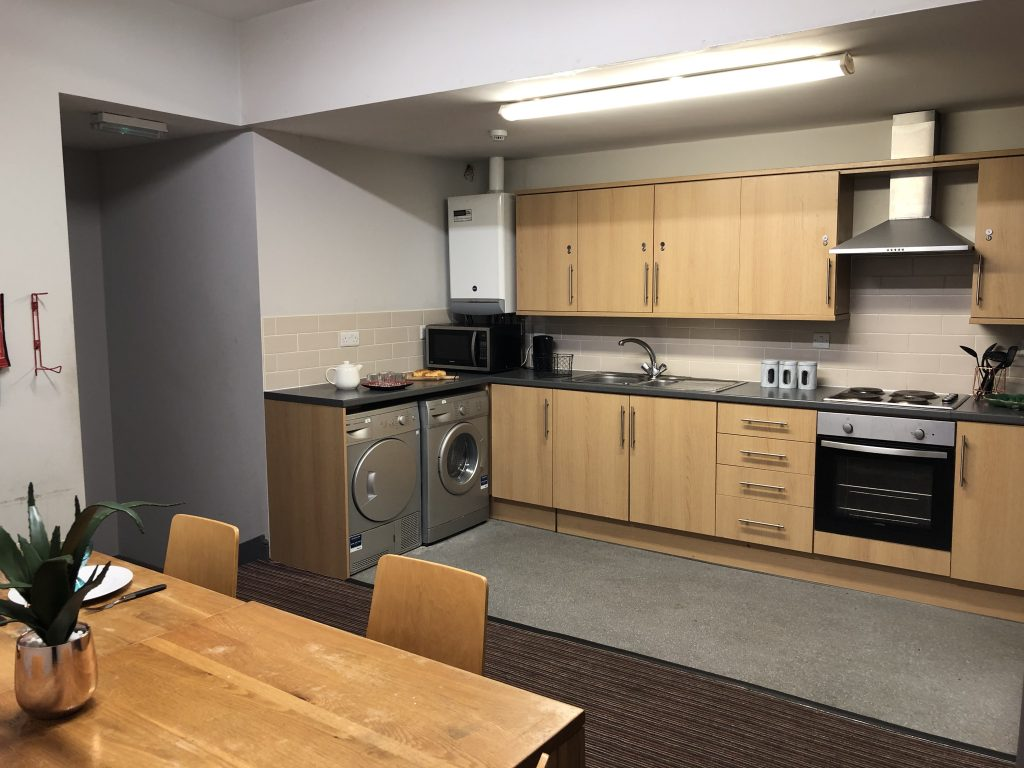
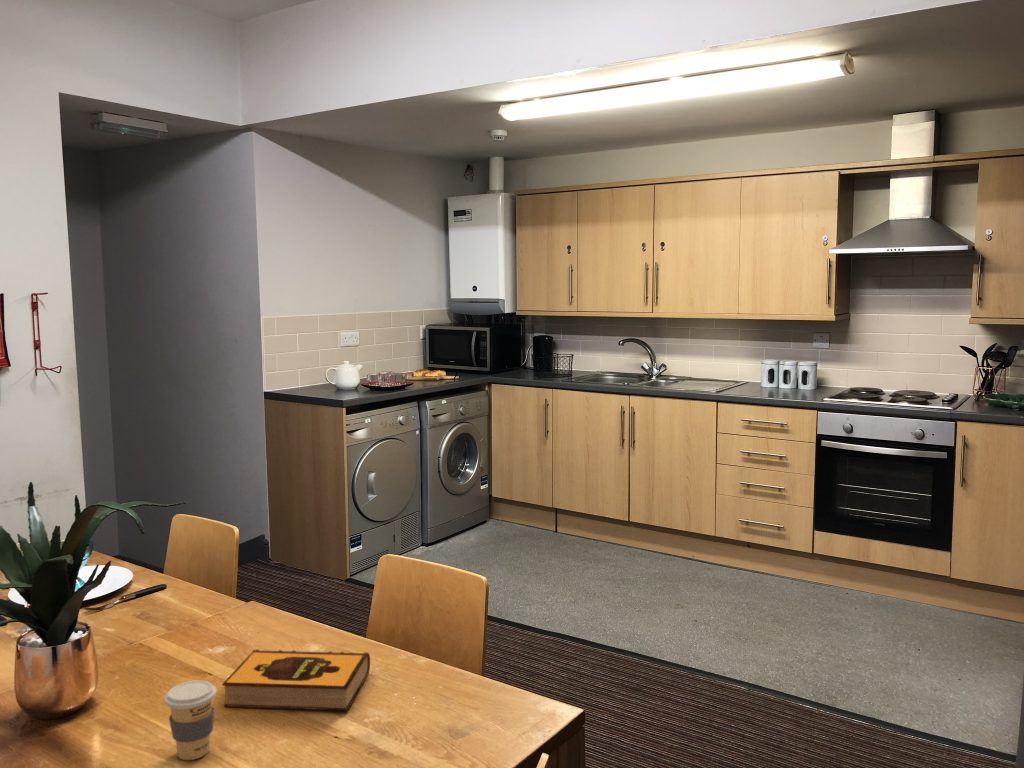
+ coffee cup [163,679,217,761]
+ hardback book [221,648,371,712]
